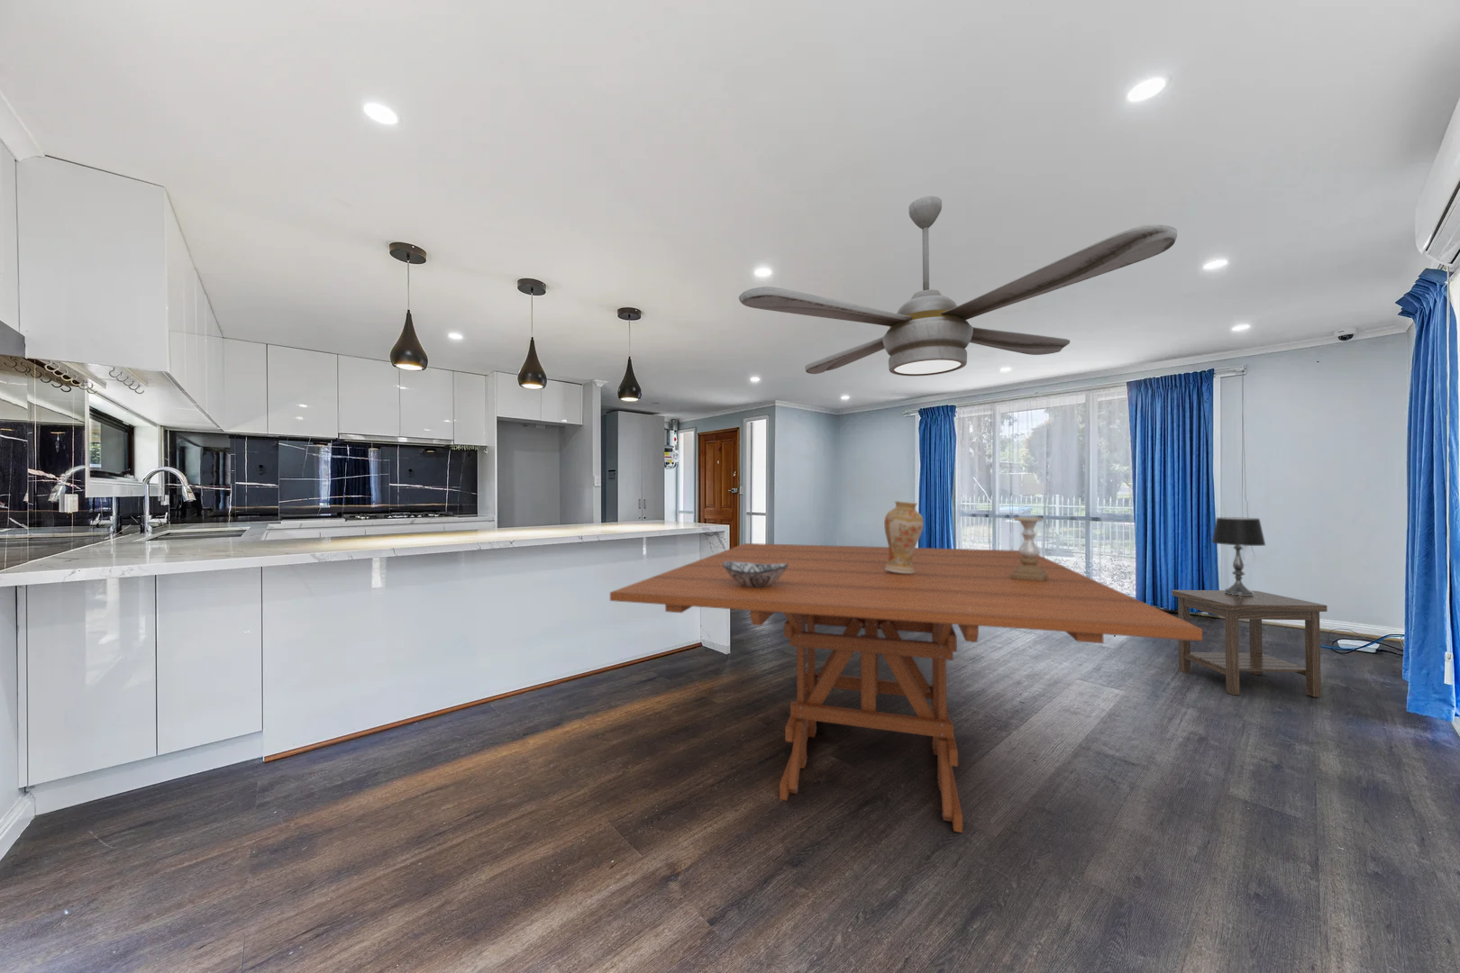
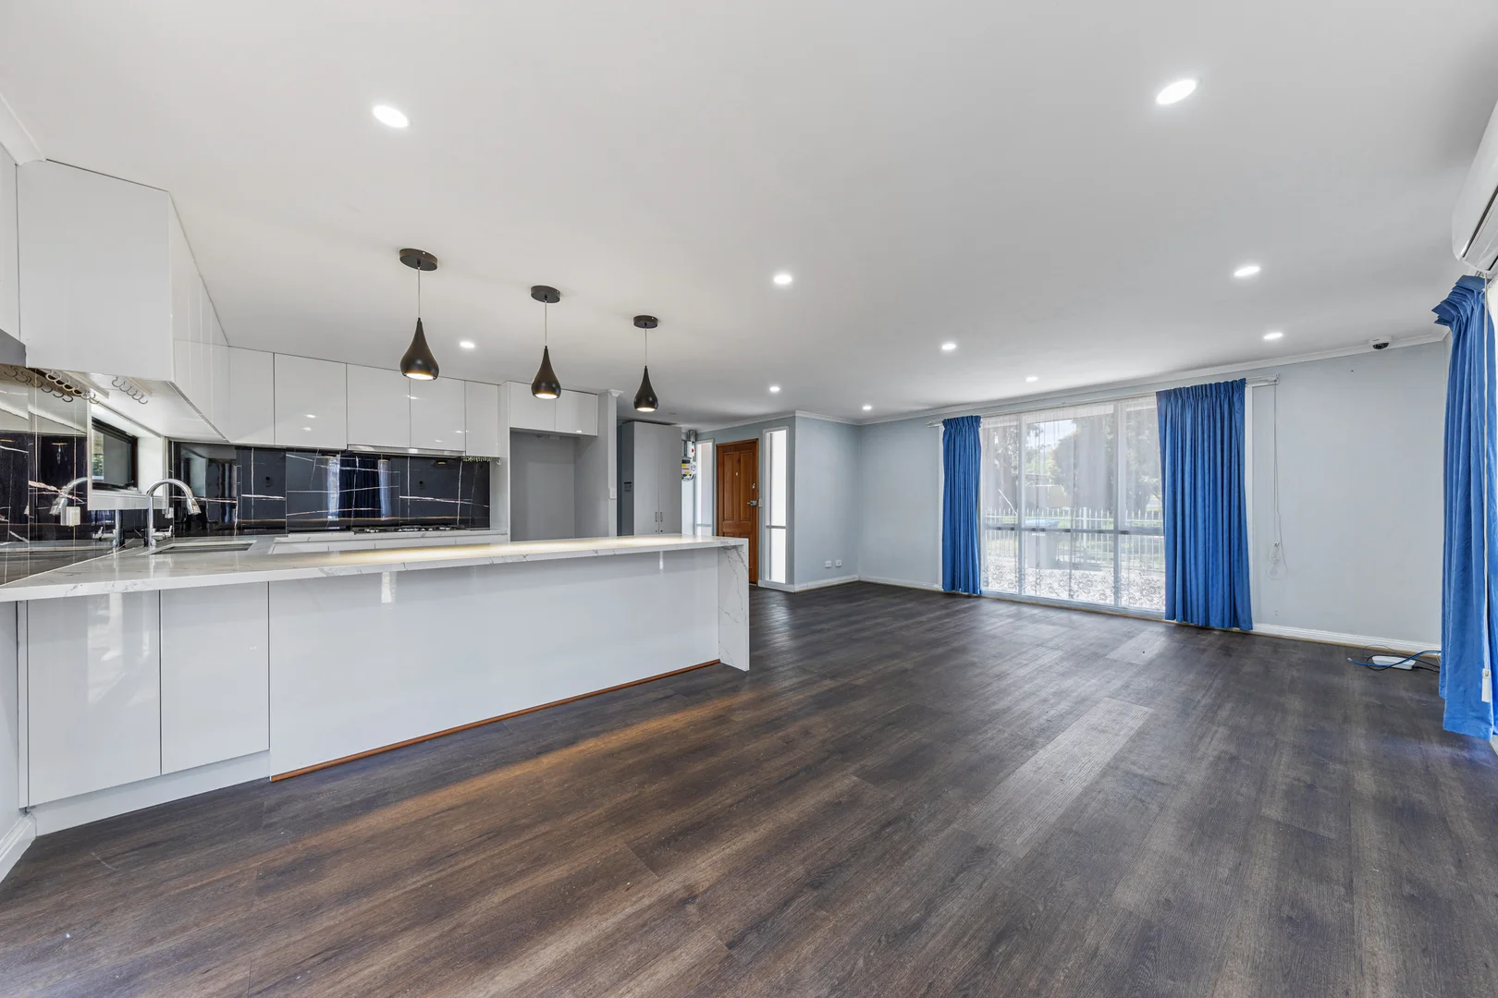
- decorative bowl [722,561,789,587]
- ceiling fan [738,195,1178,377]
- candle holder [1011,516,1047,582]
- vase [883,500,924,573]
- side table [1171,590,1329,698]
- table lamp [1211,516,1267,595]
- dining table [609,542,1204,833]
